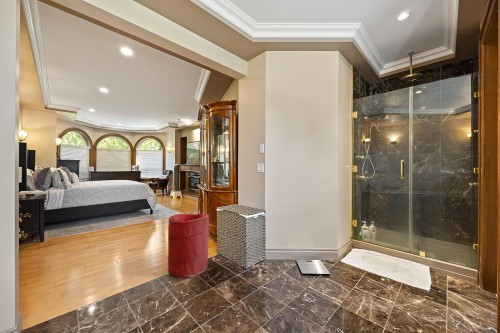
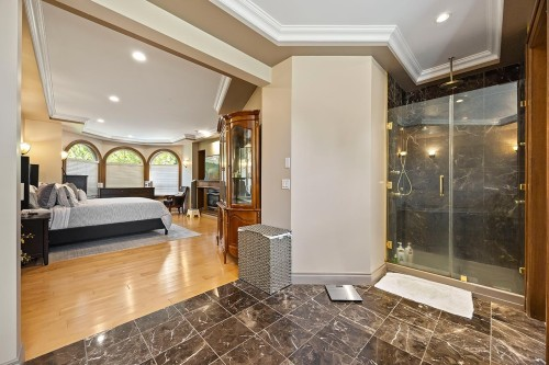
- laundry hamper [167,212,210,279]
